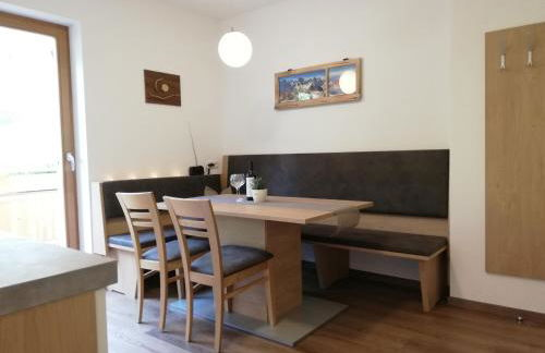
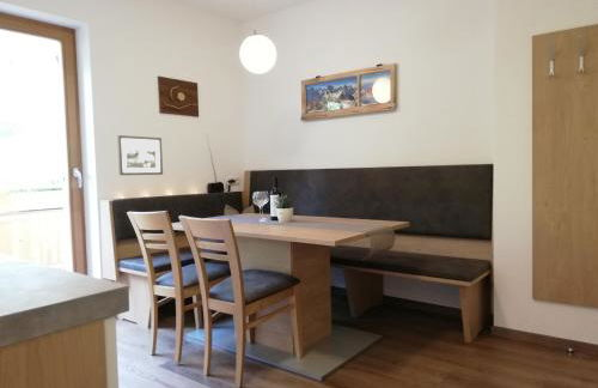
+ picture frame [116,134,164,176]
